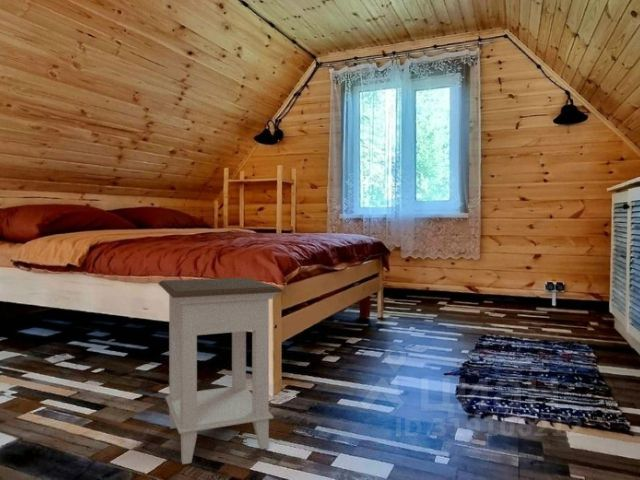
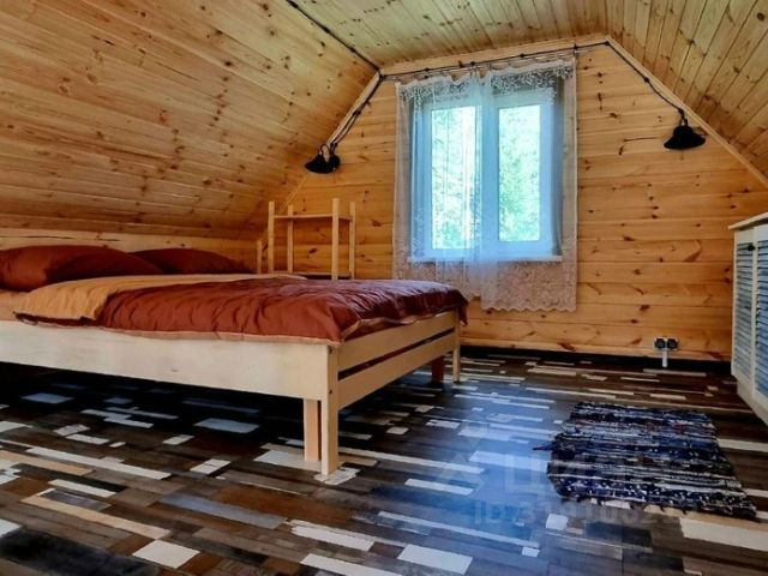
- nightstand [157,276,283,465]
